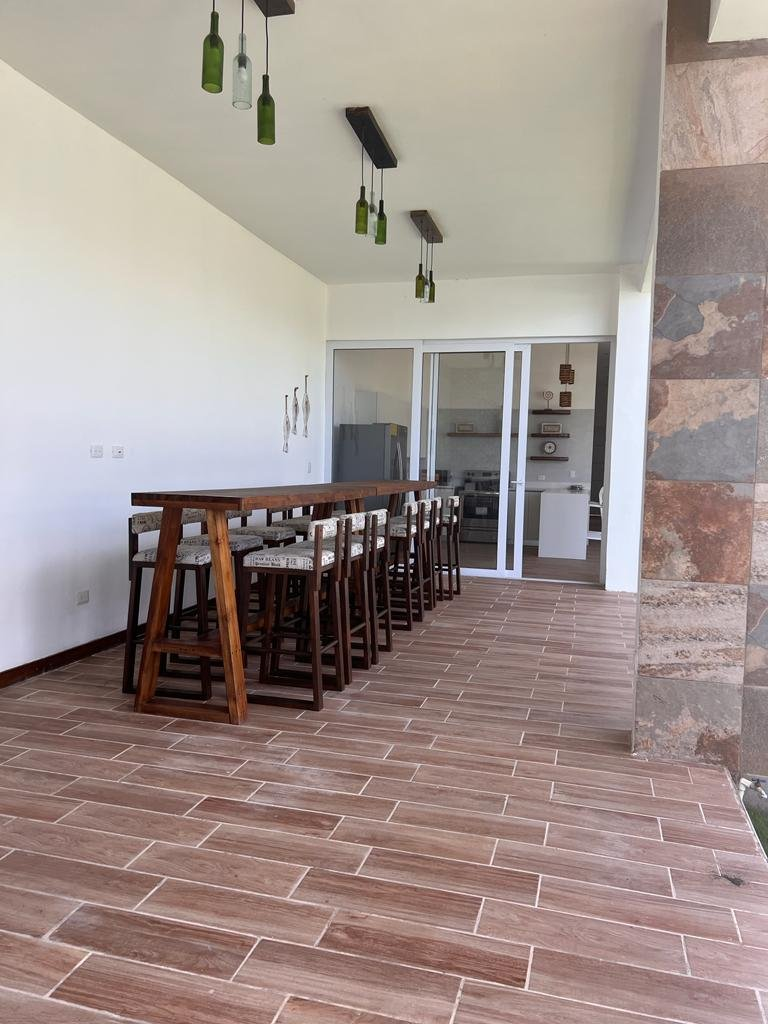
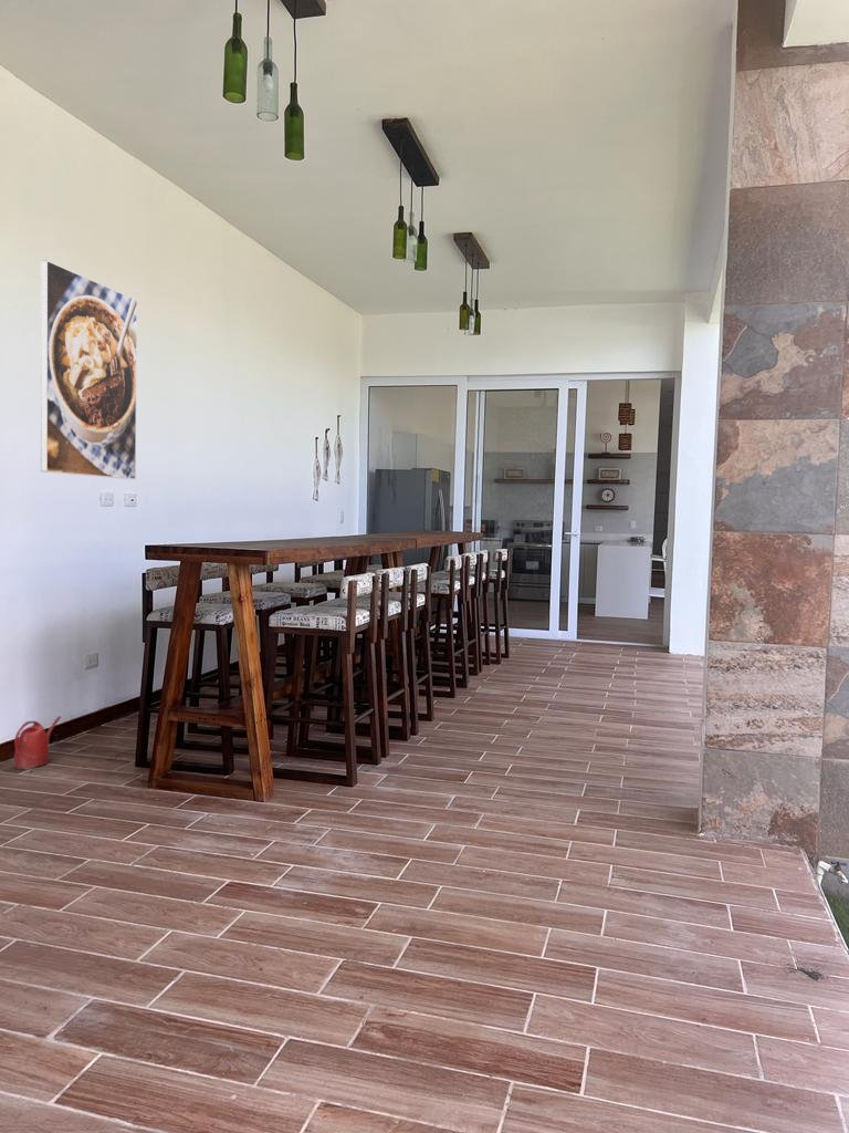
+ watering can [13,715,62,771]
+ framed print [40,259,138,480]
